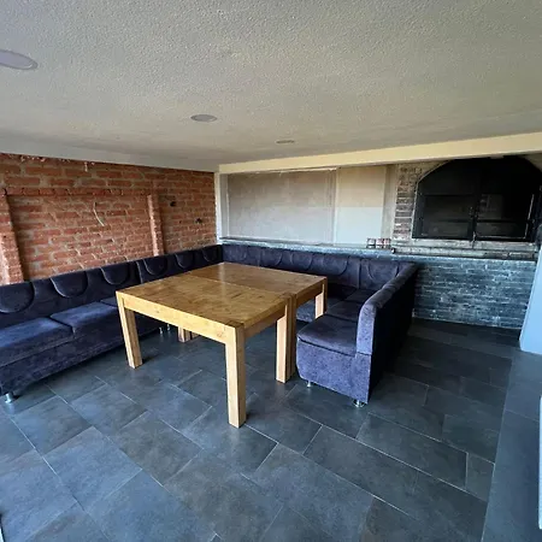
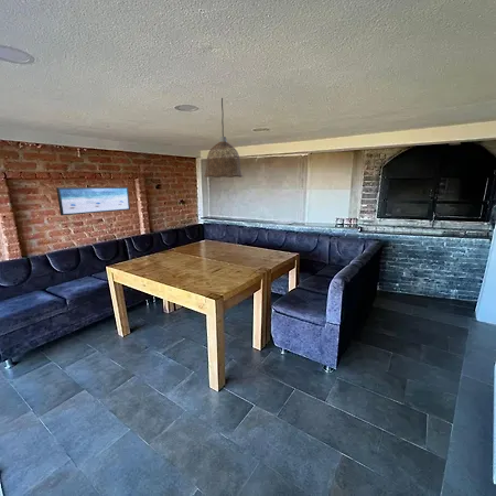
+ wall art [55,186,131,216]
+ pendant lamp [203,97,244,179]
